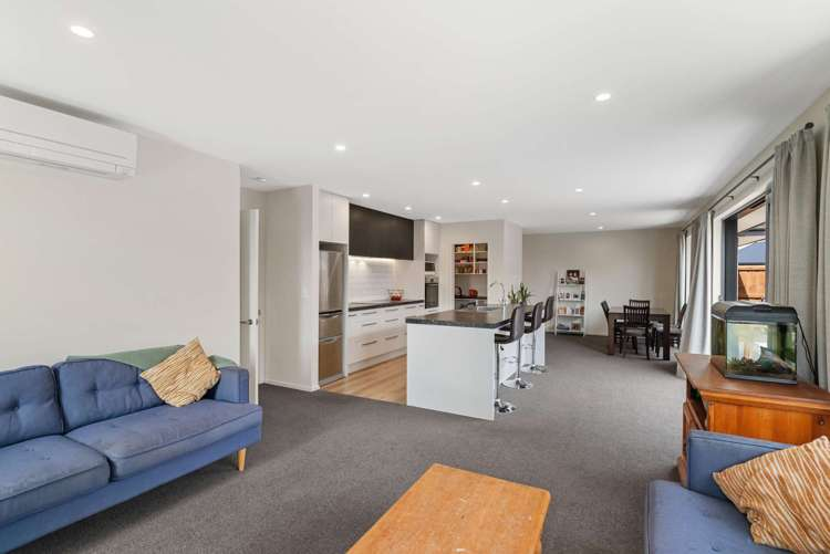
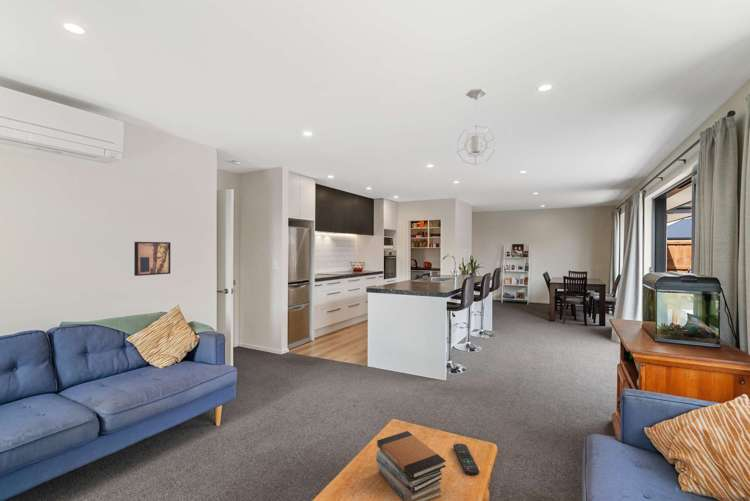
+ remote control [452,443,480,476]
+ book stack [375,430,447,501]
+ pendant light [456,88,496,166]
+ wall art [133,241,171,277]
